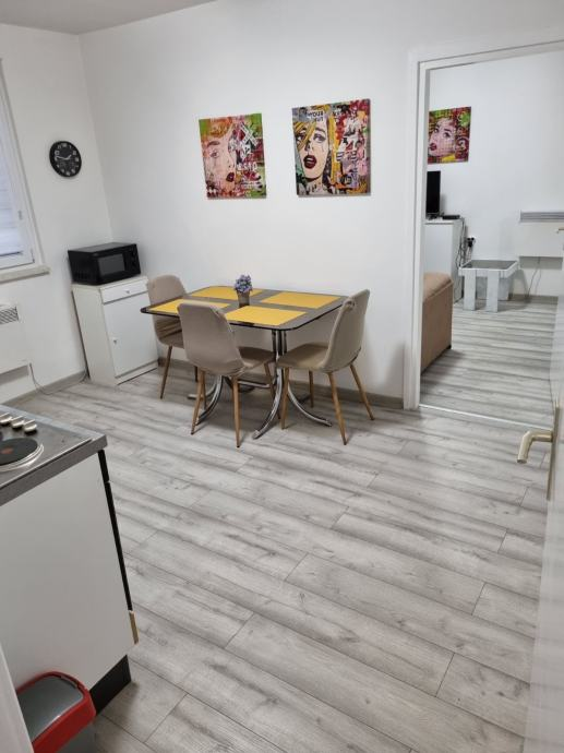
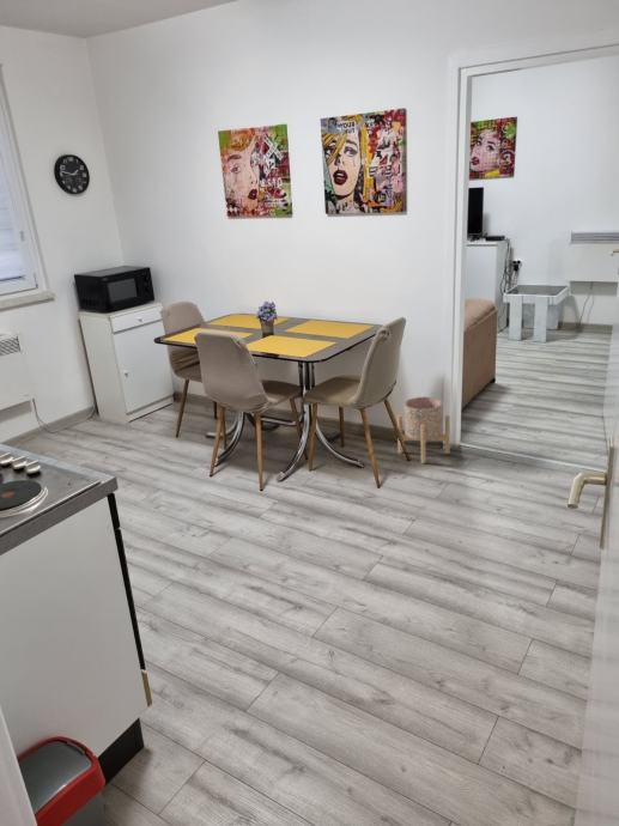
+ planter [396,396,451,464]
